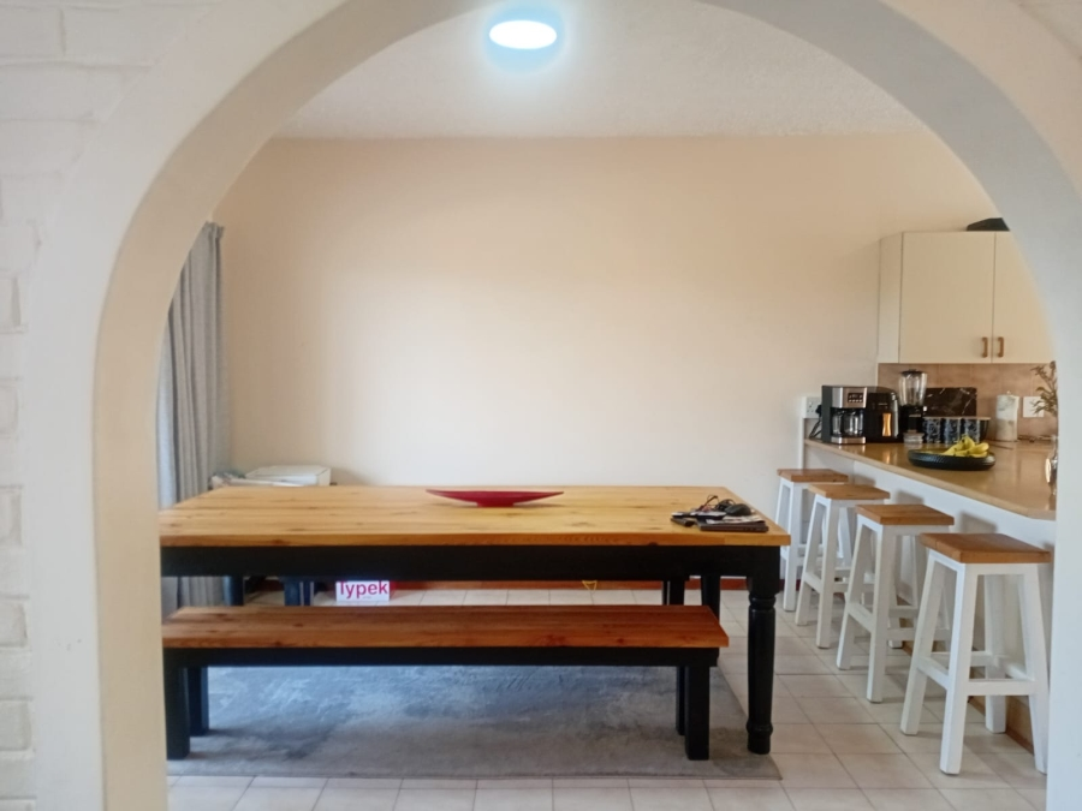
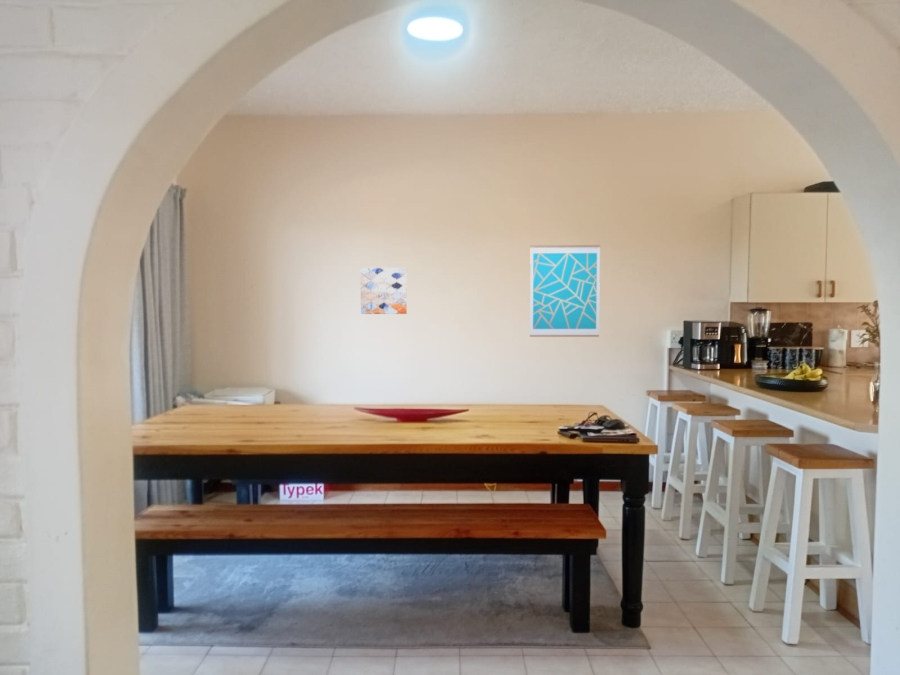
+ wall art [529,244,601,338]
+ wall art [360,267,408,315]
